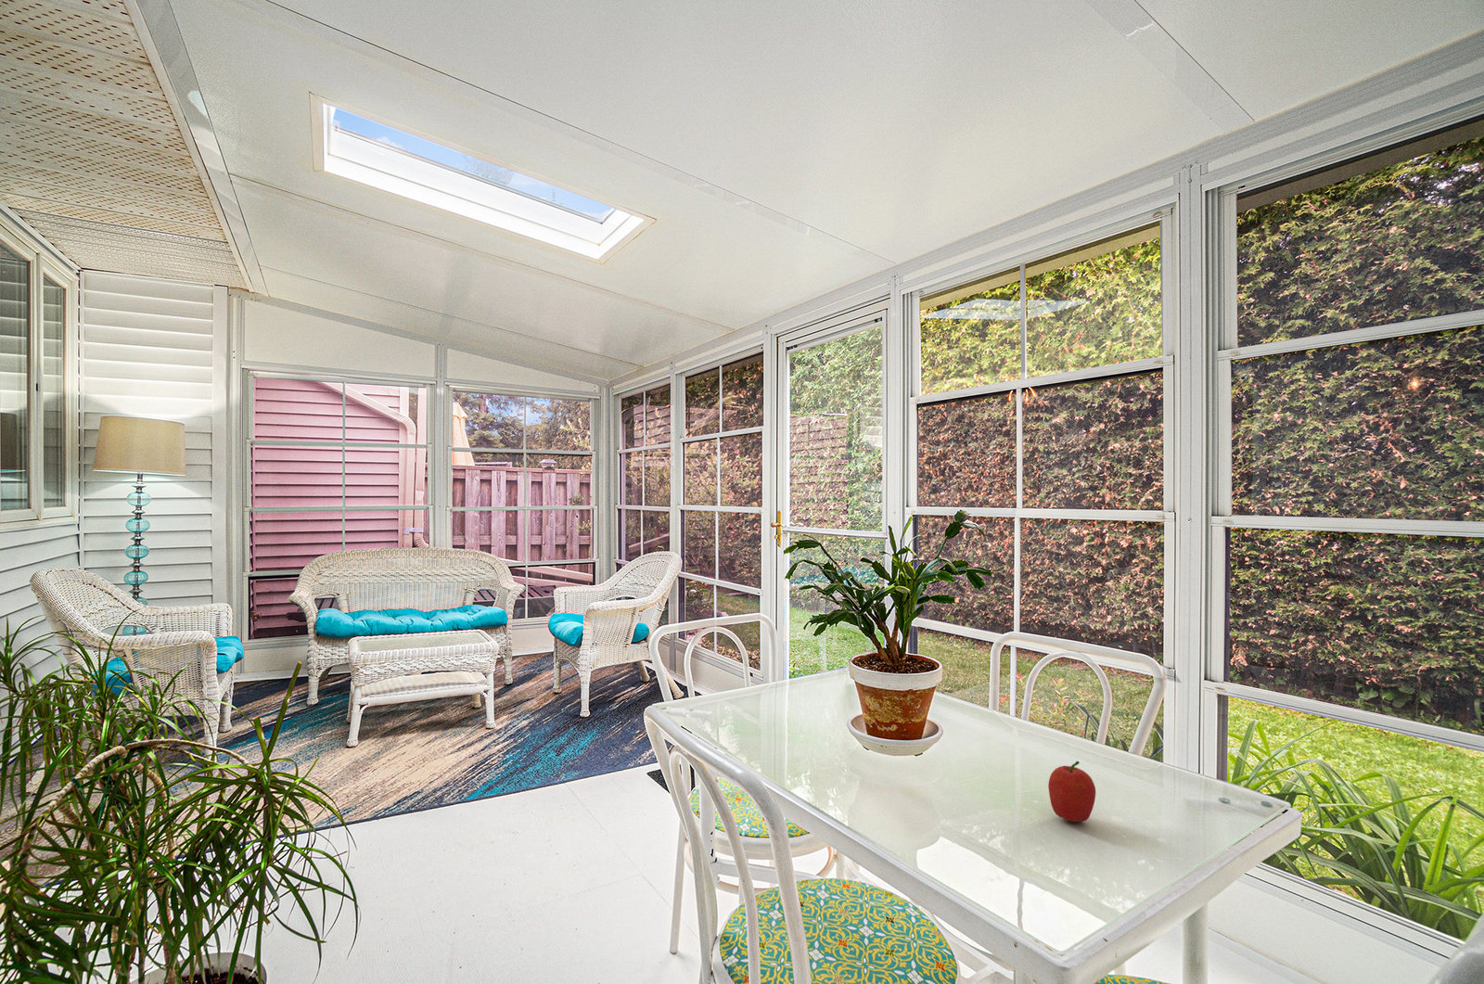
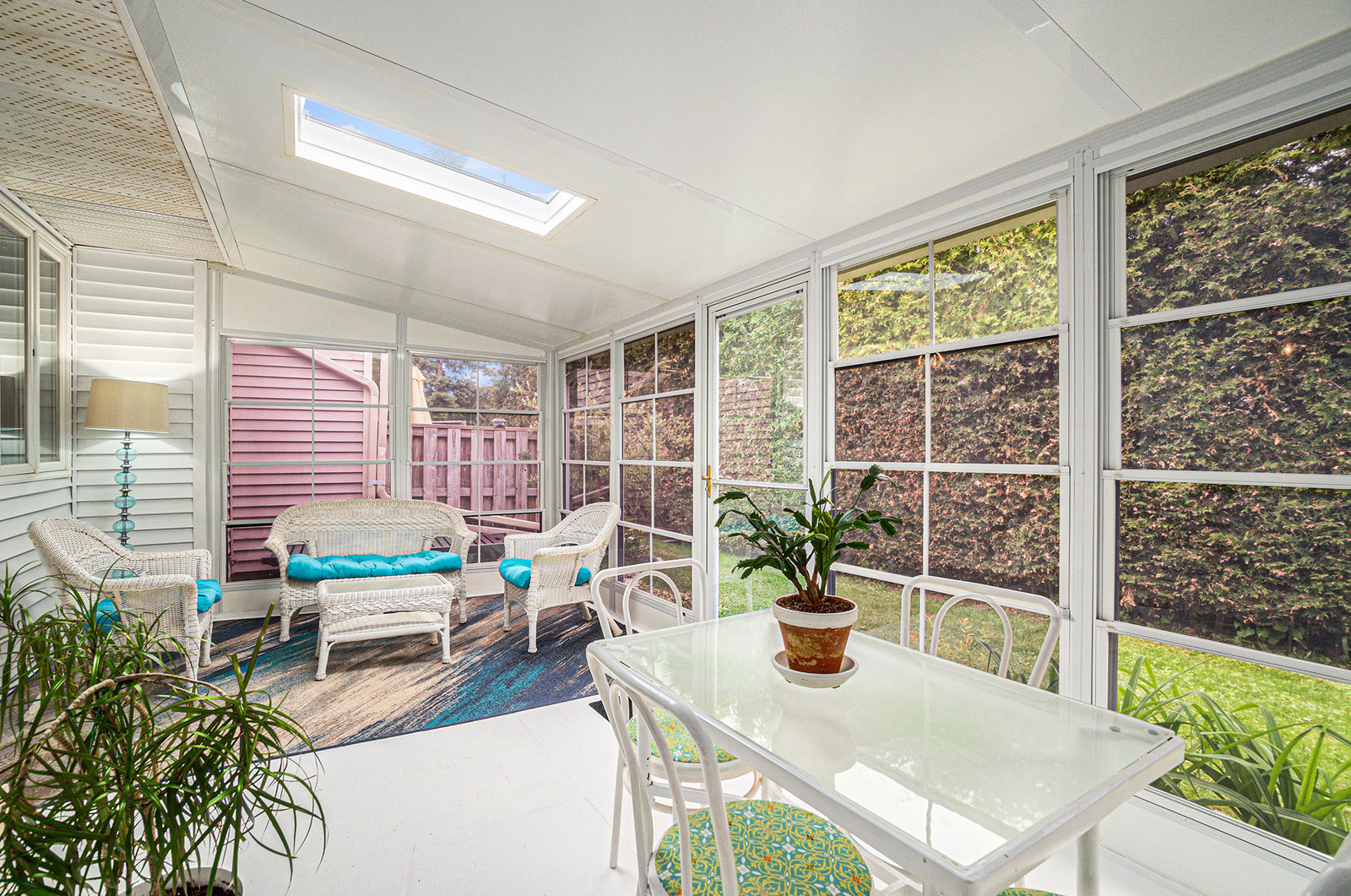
- fruit [1047,760,1096,823]
